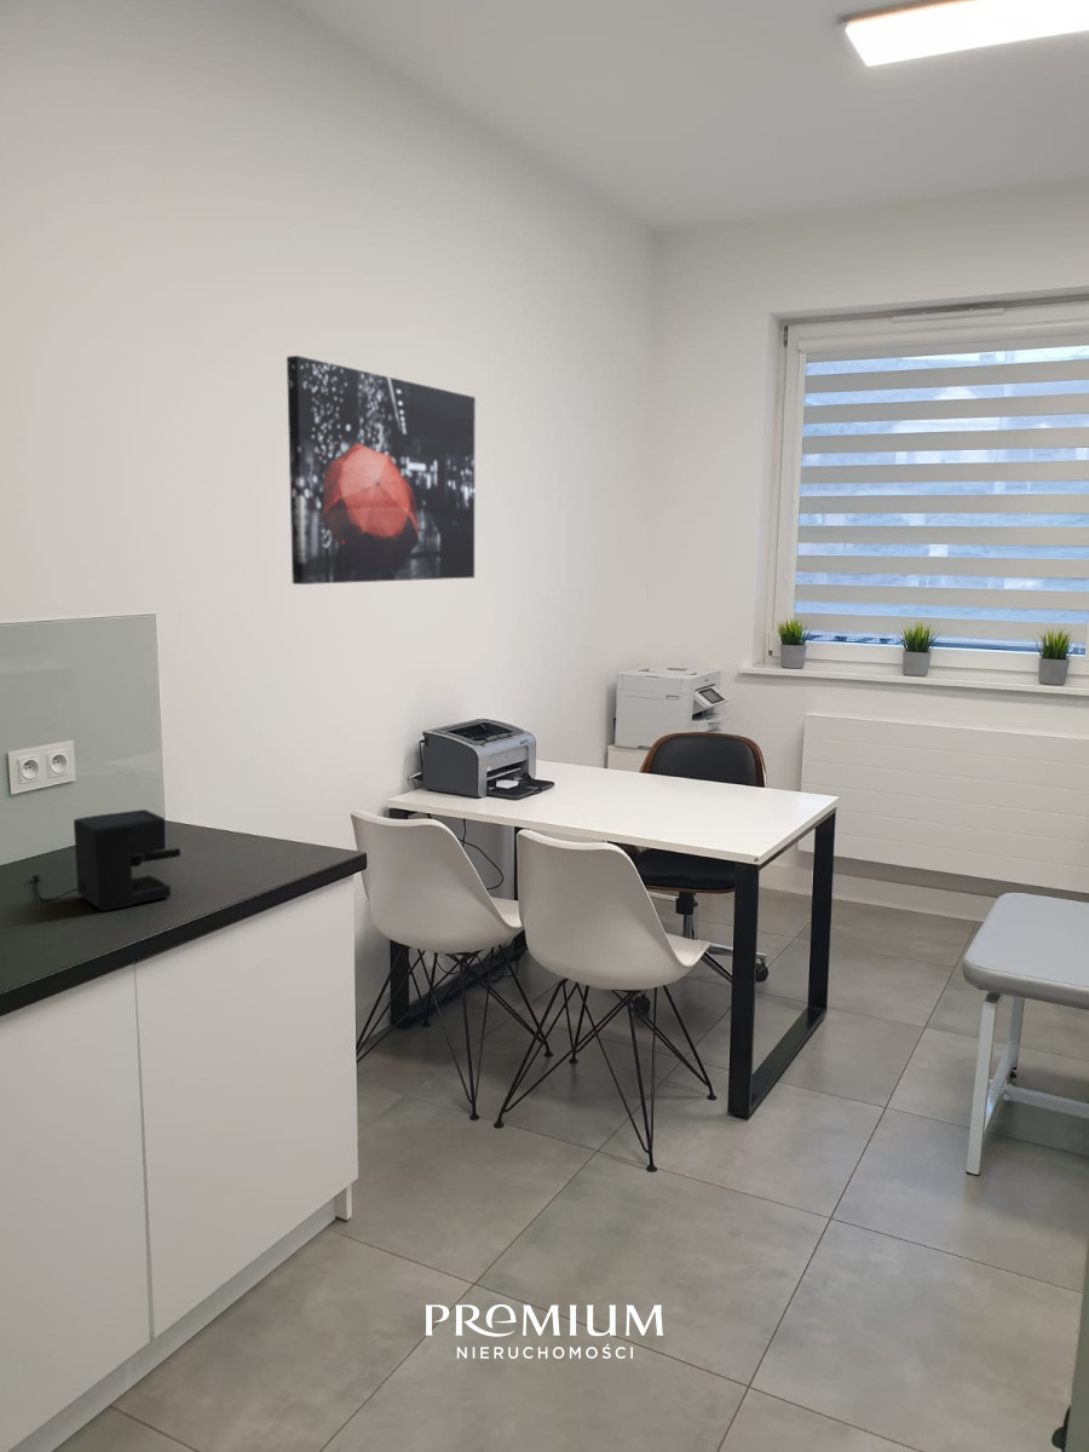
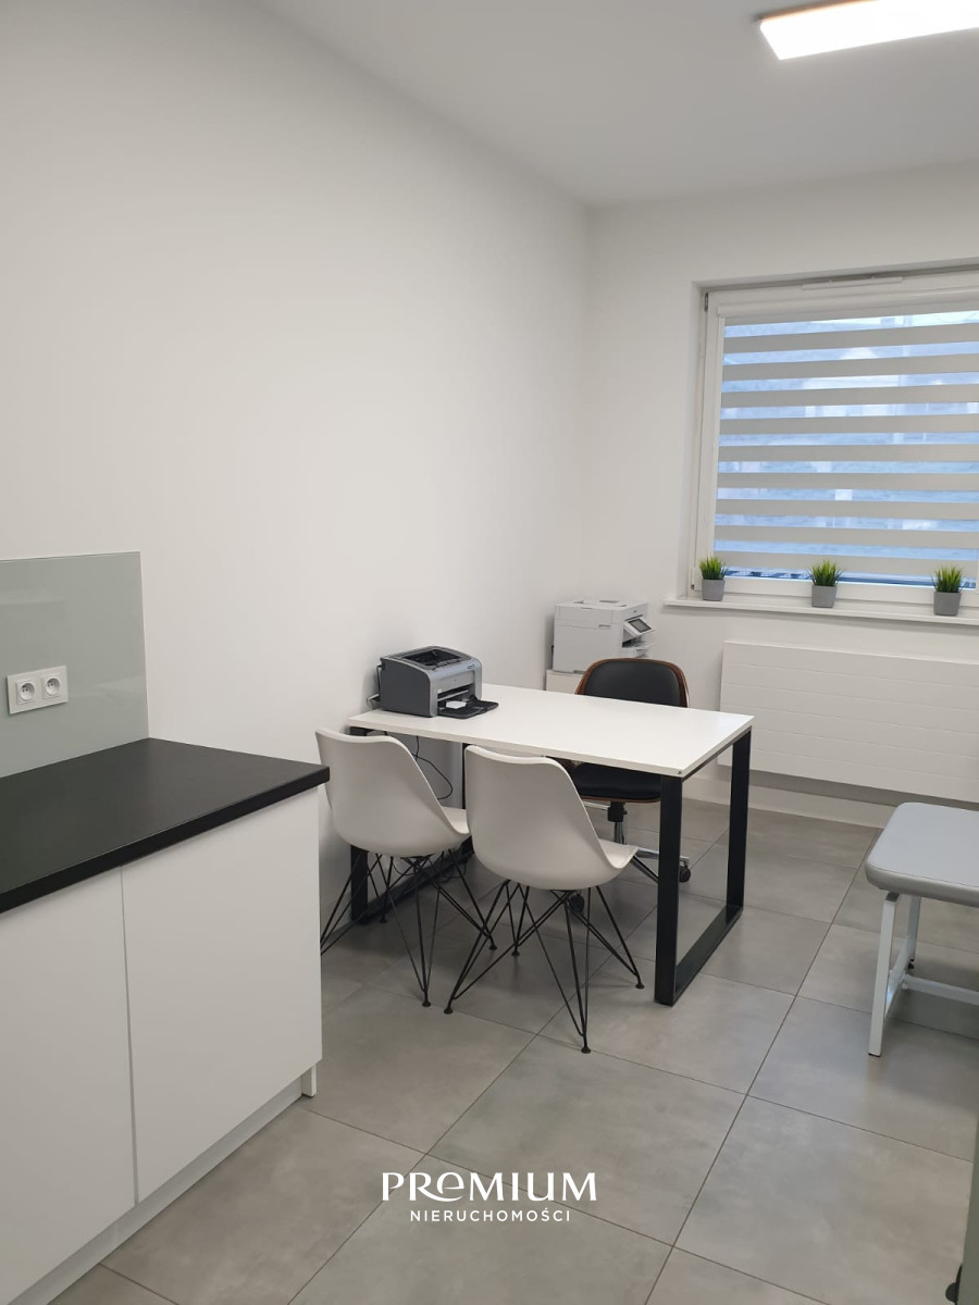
- coffee maker [31,808,183,912]
- wall art [286,355,477,586]
